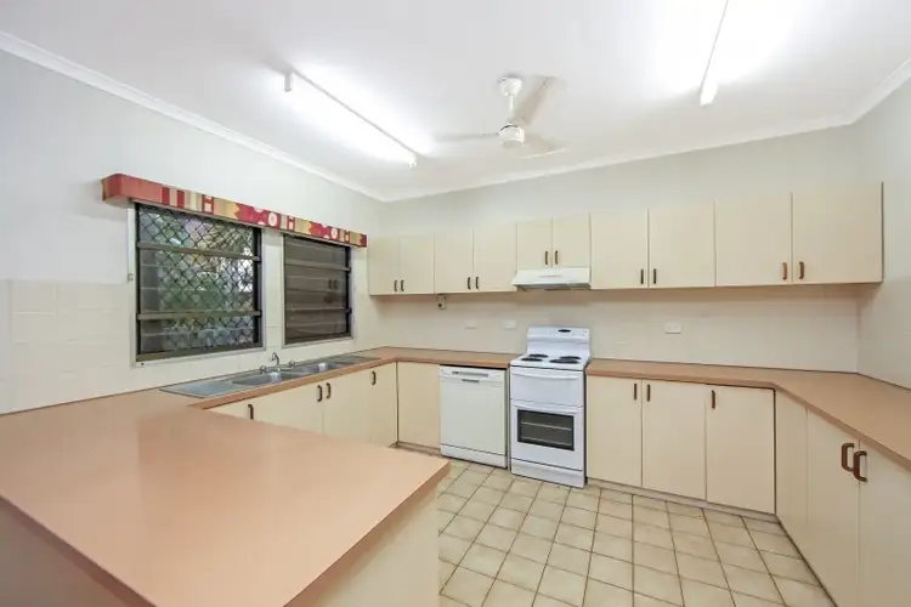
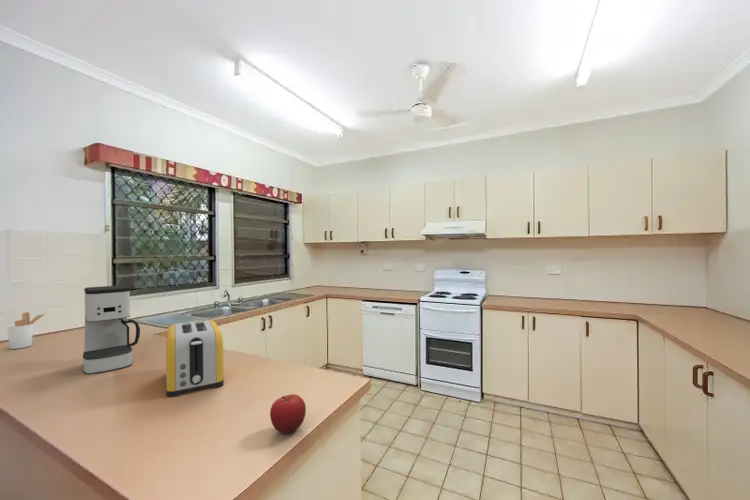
+ utensil holder [6,311,46,350]
+ toaster [165,319,224,398]
+ coffee maker [82,284,141,375]
+ fruit [269,393,307,434]
